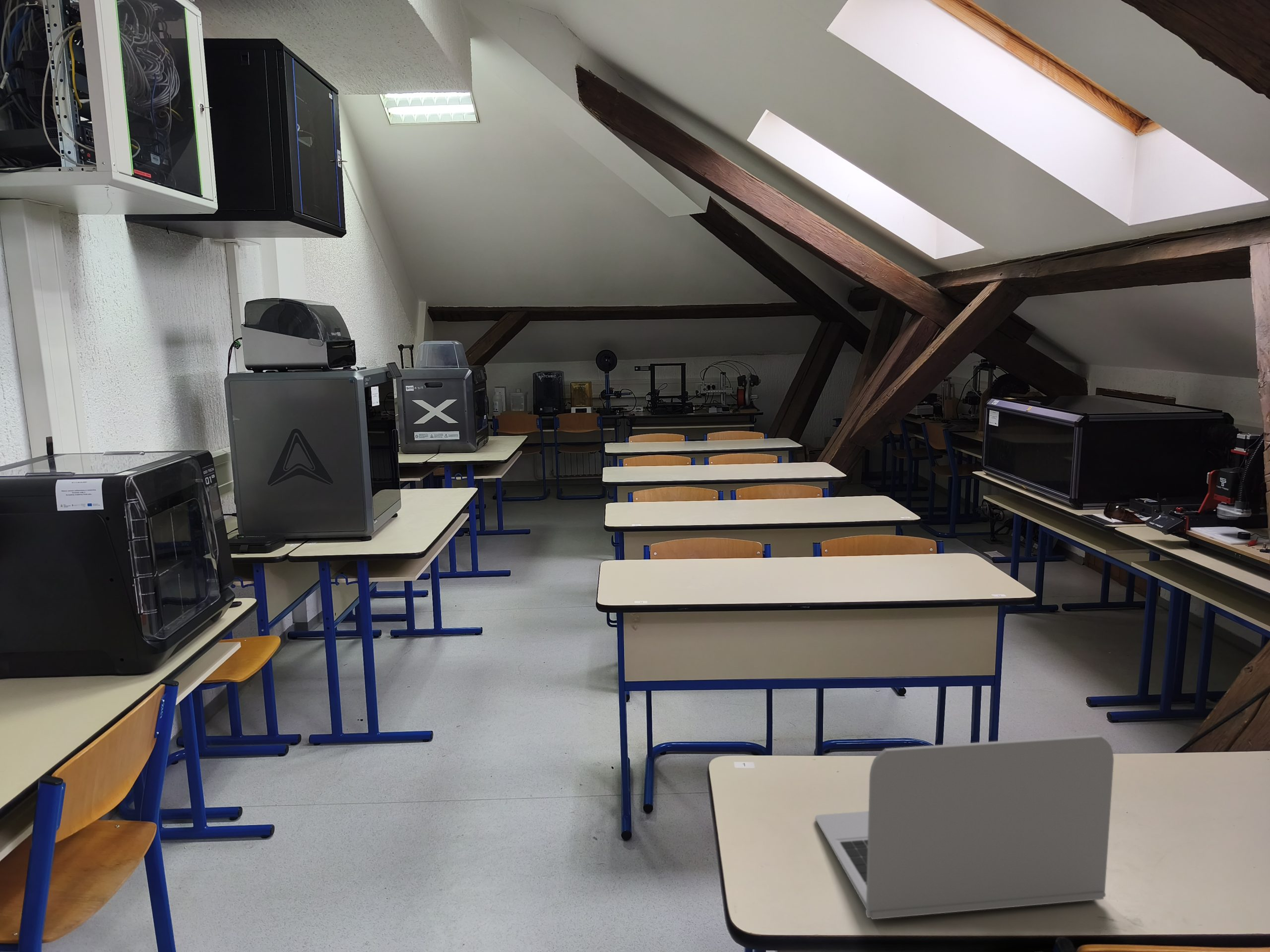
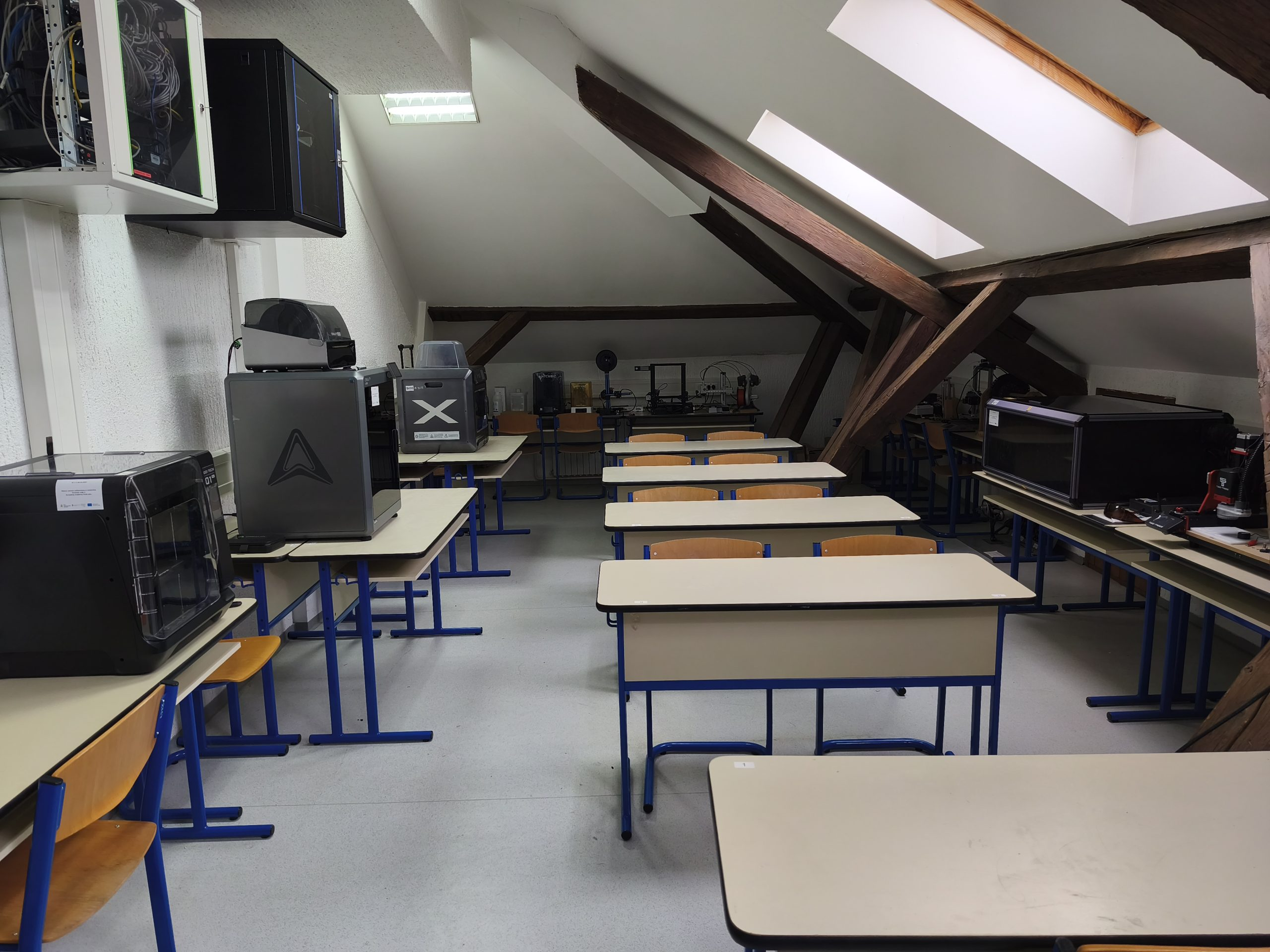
- laptop [815,734,1114,920]
